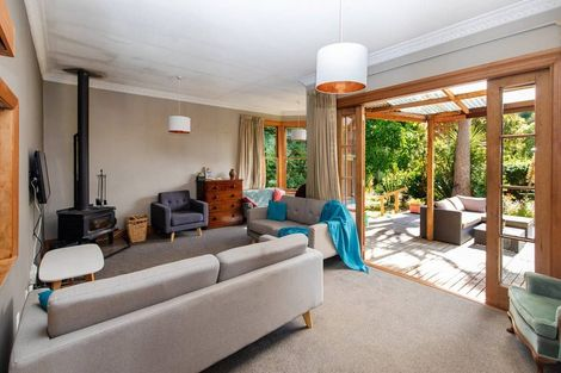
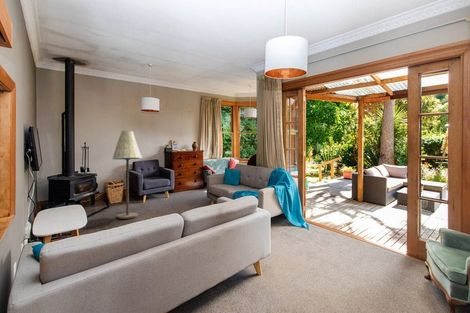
+ floor lamp [111,129,143,220]
